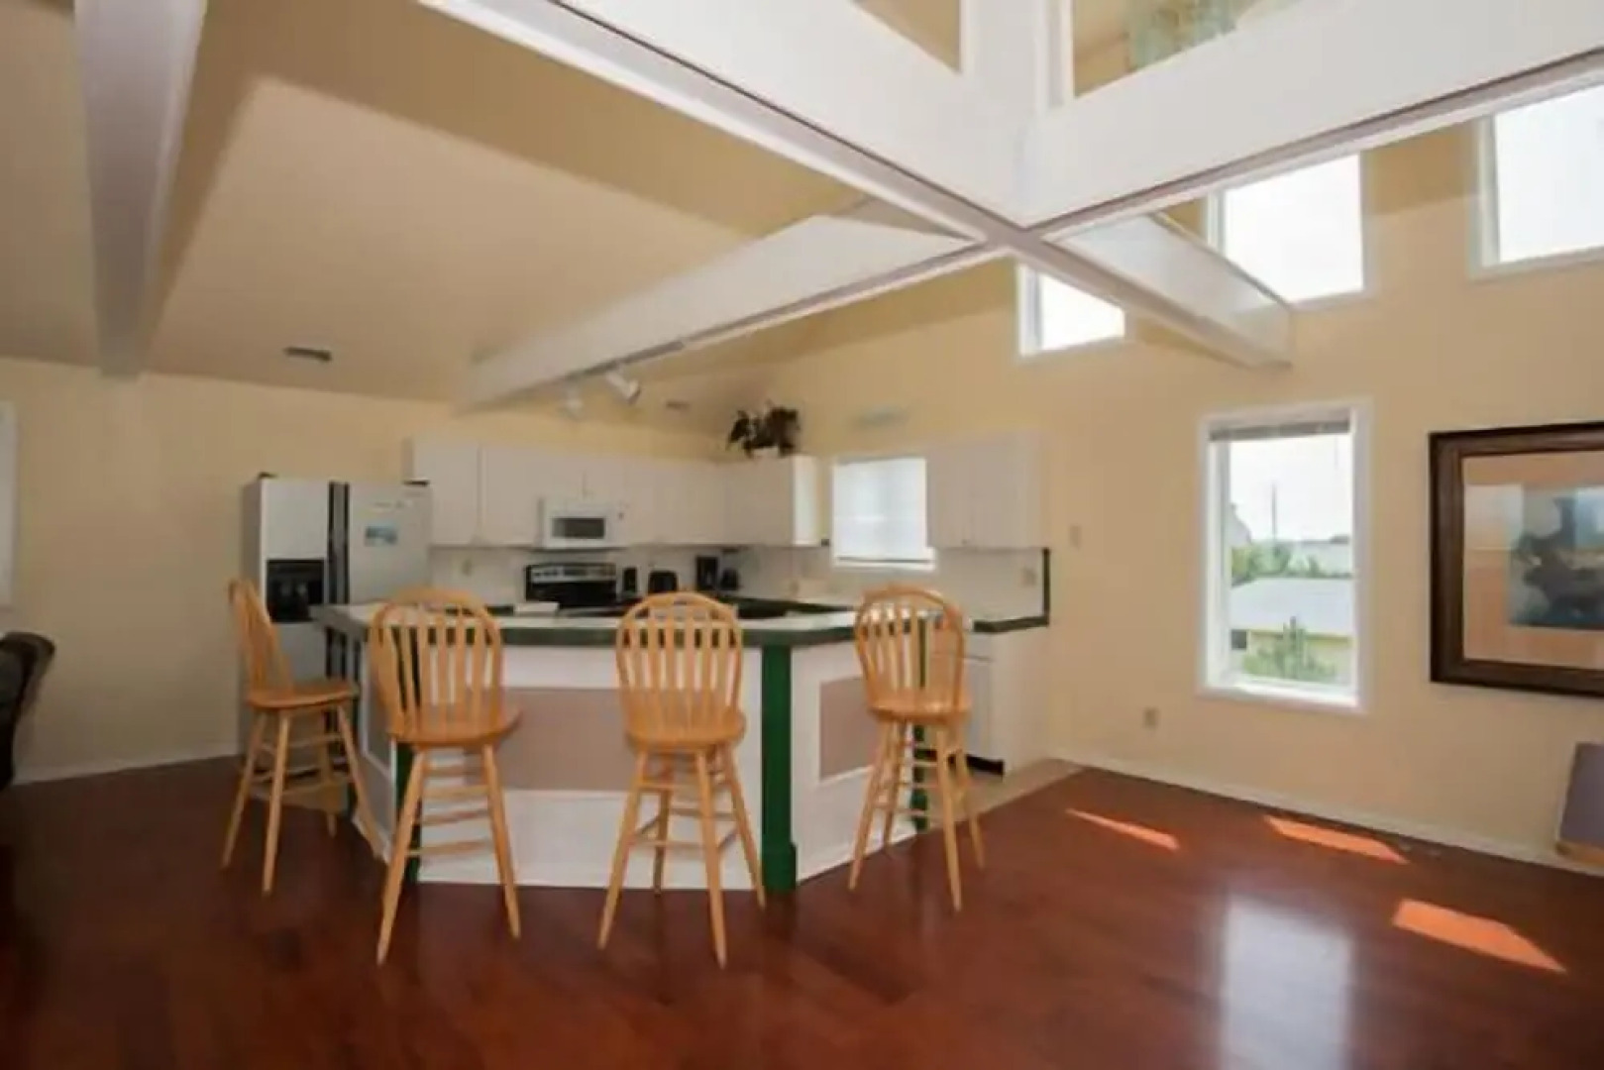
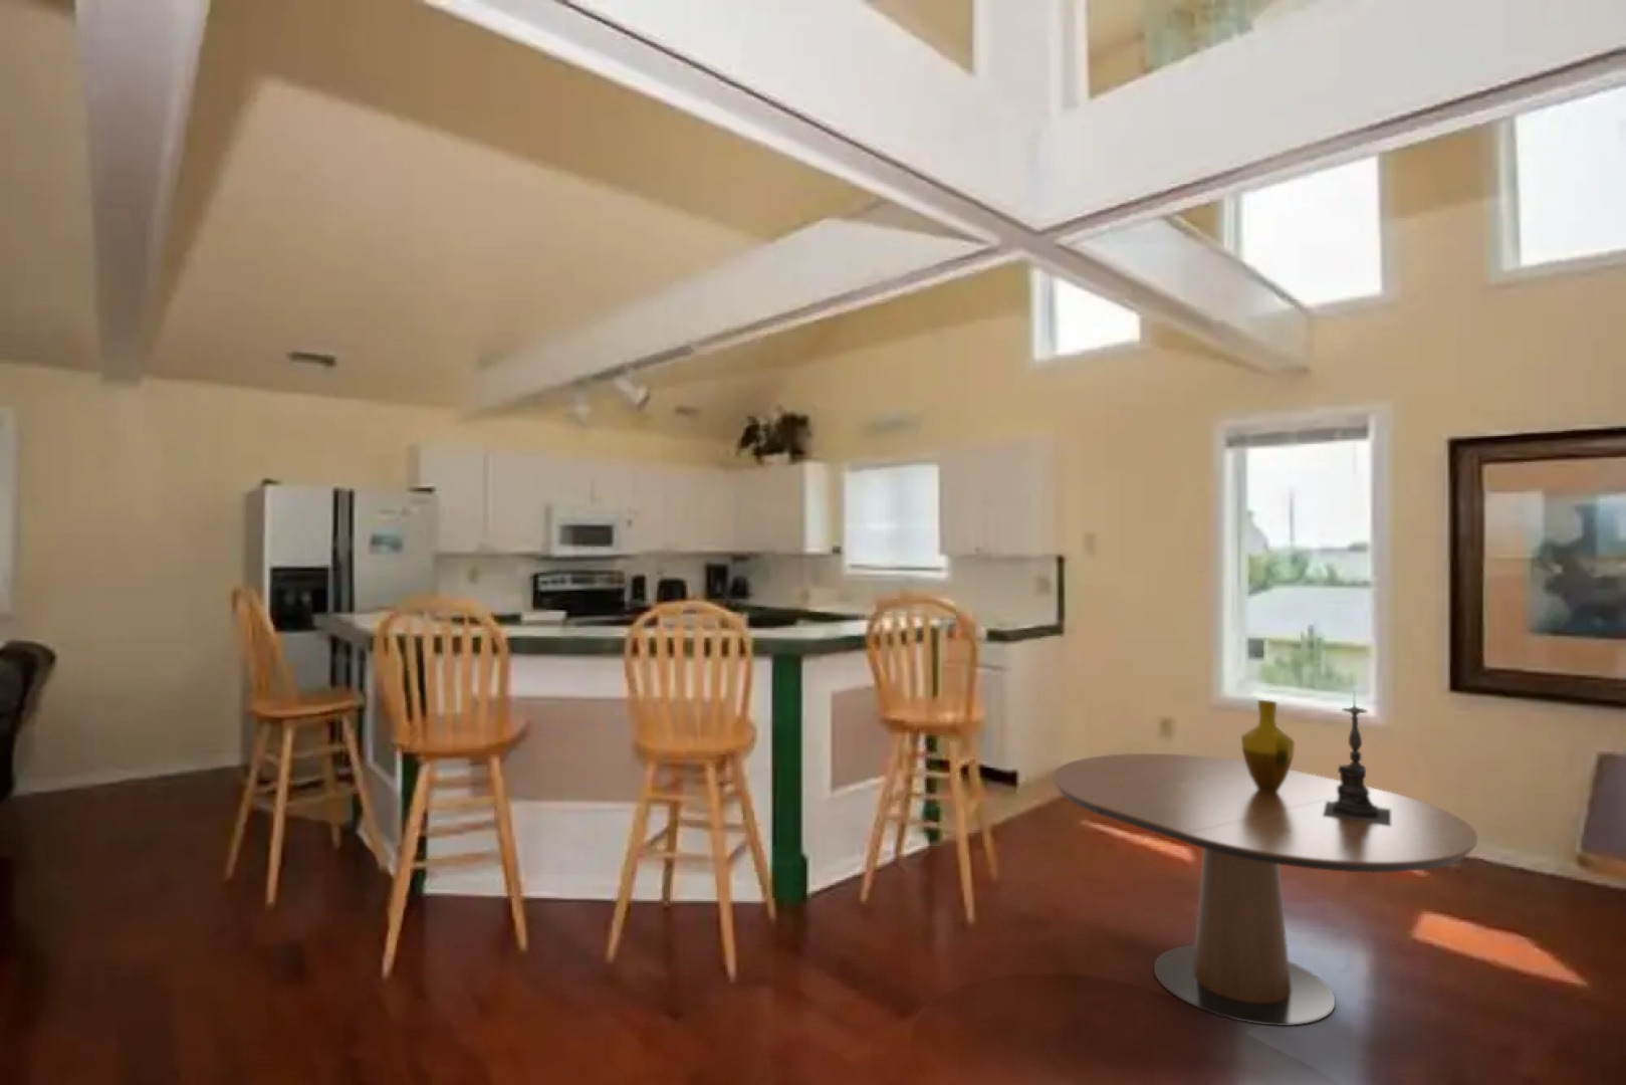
+ vase [1240,699,1295,793]
+ candle holder [1322,690,1391,825]
+ dining table [1052,752,1478,1027]
